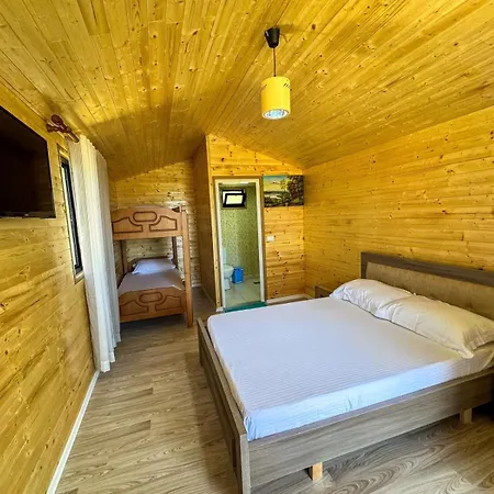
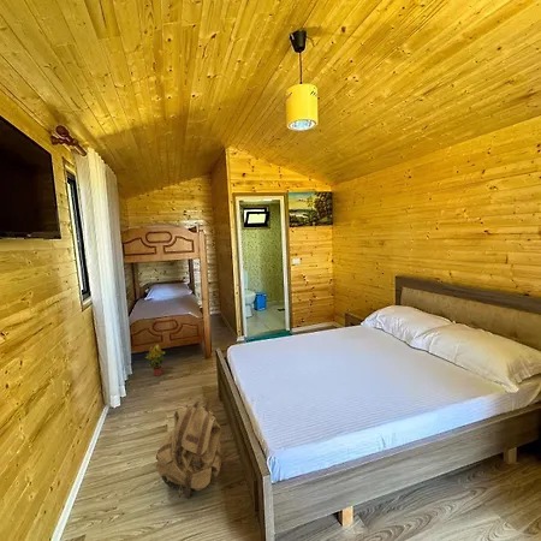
+ potted plant [144,343,166,377]
+ backpack [155,397,222,501]
